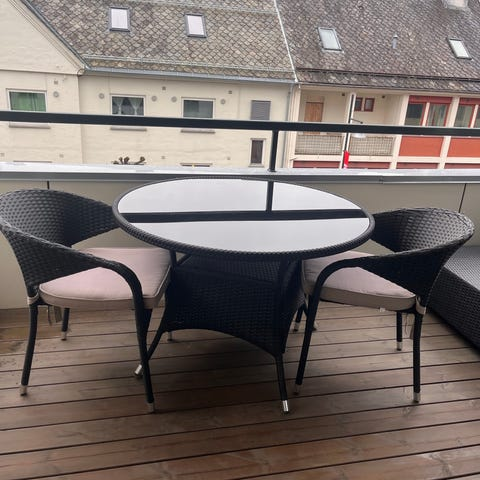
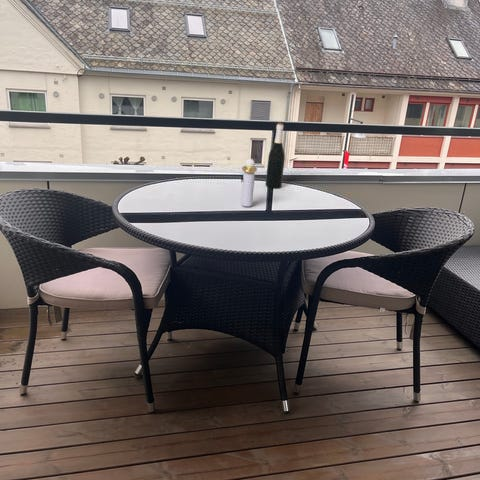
+ wine bottle [265,122,286,190]
+ perfume bottle [240,158,258,207]
